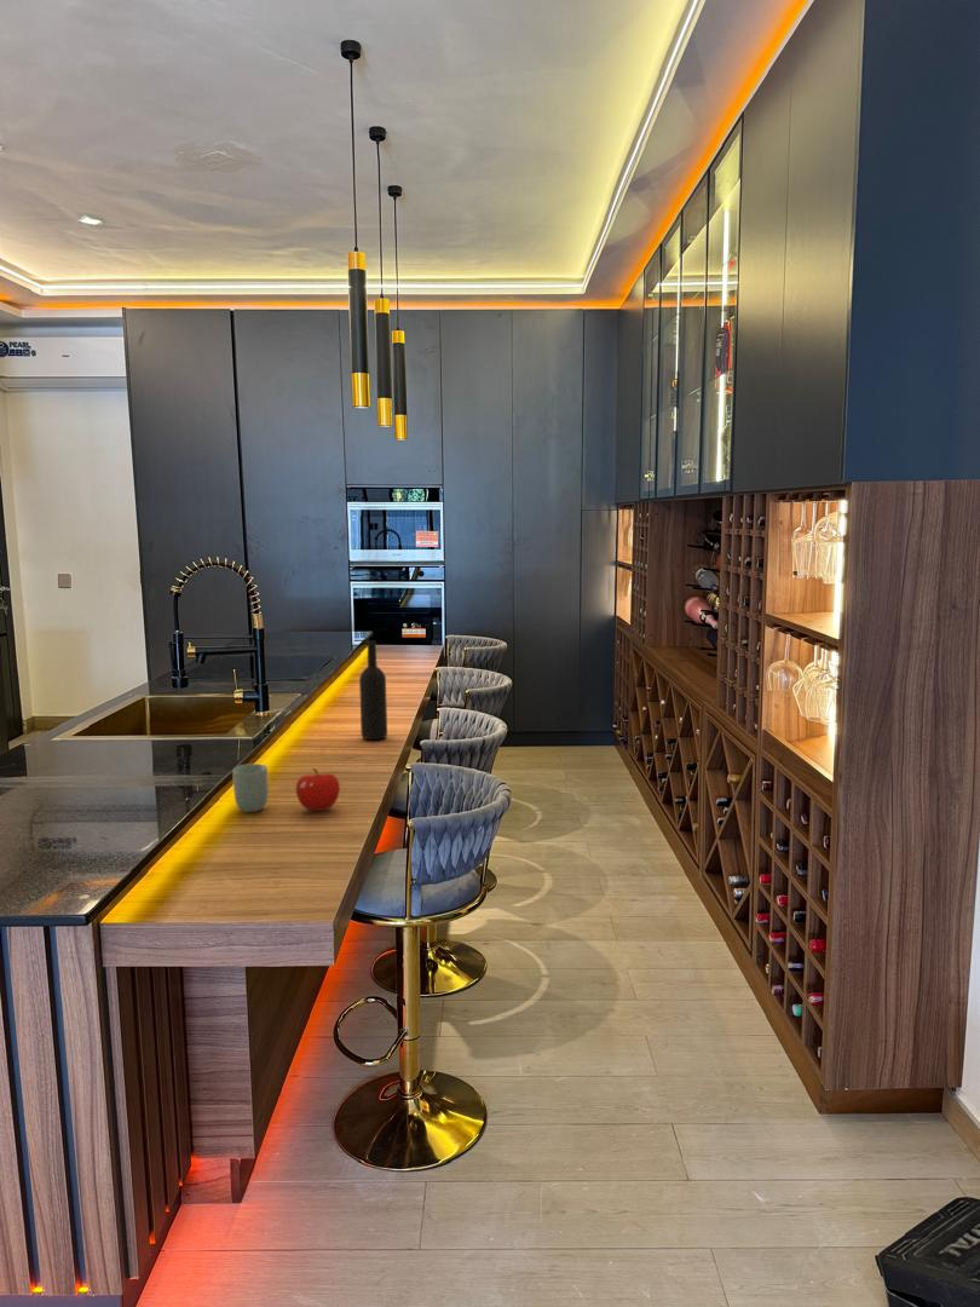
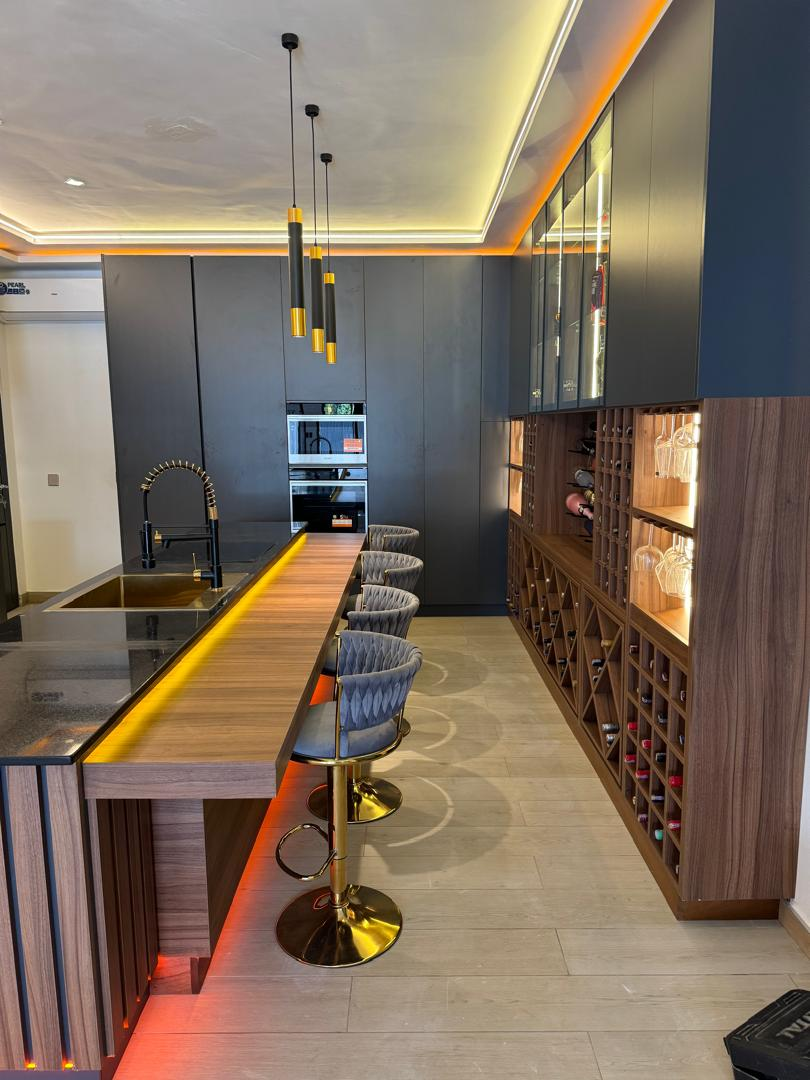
- fruit [295,767,341,812]
- wine bottle [358,640,388,741]
- cup [231,762,270,813]
